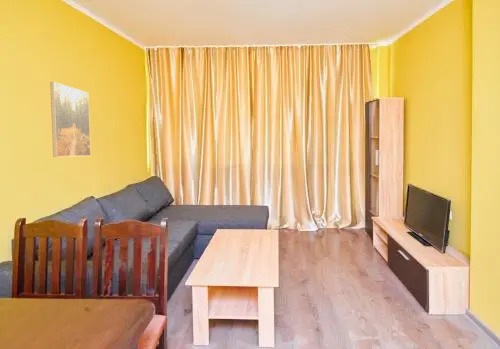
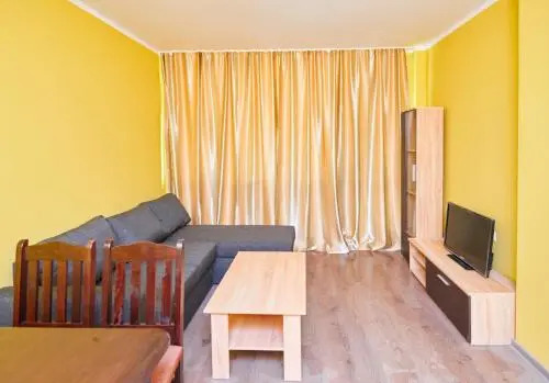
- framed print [49,81,92,158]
